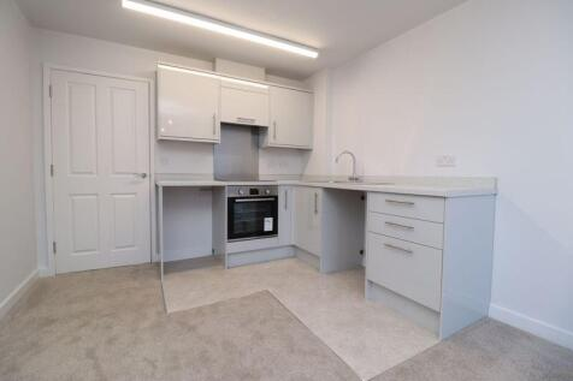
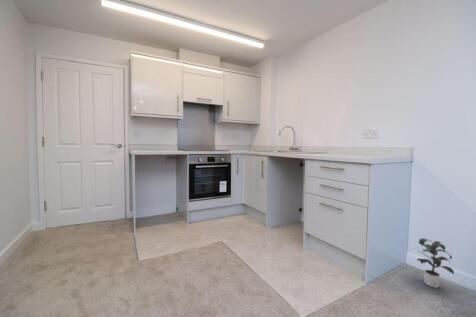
+ potted plant [416,237,455,289]
